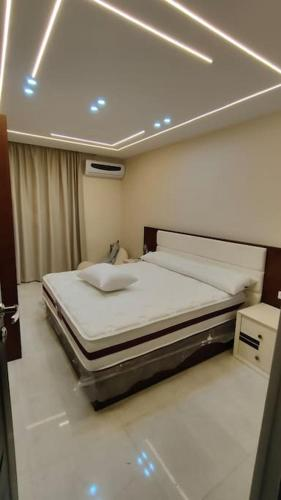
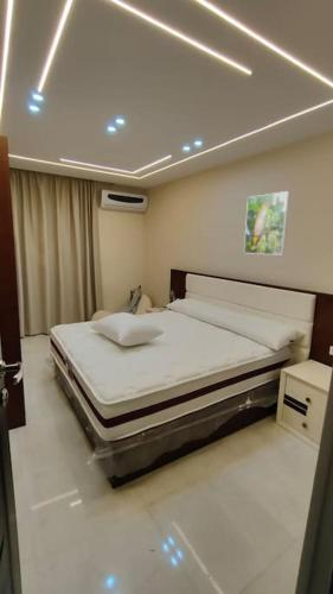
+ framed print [243,190,290,257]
